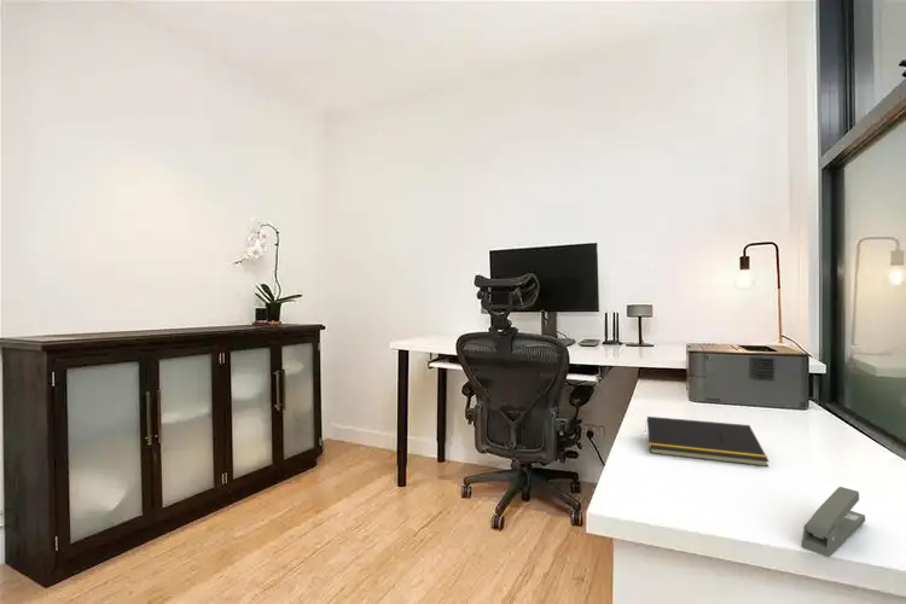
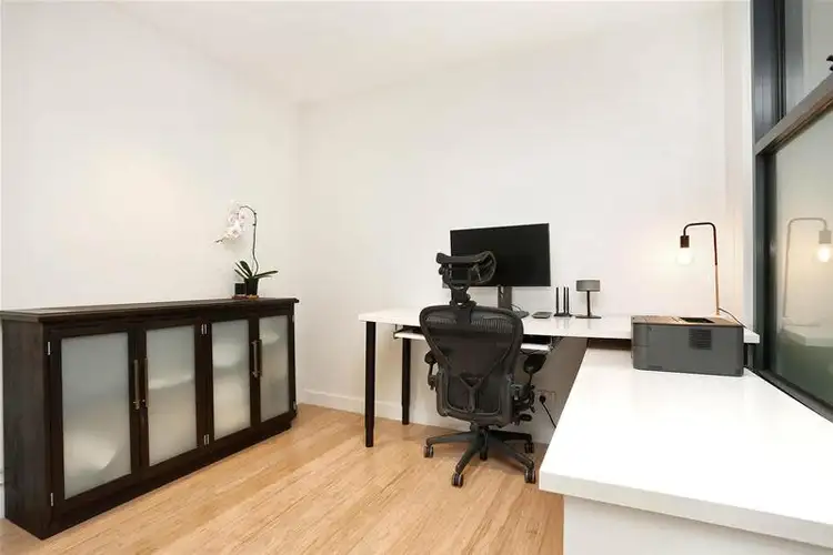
- notepad [644,416,769,467]
- stapler [801,486,866,558]
